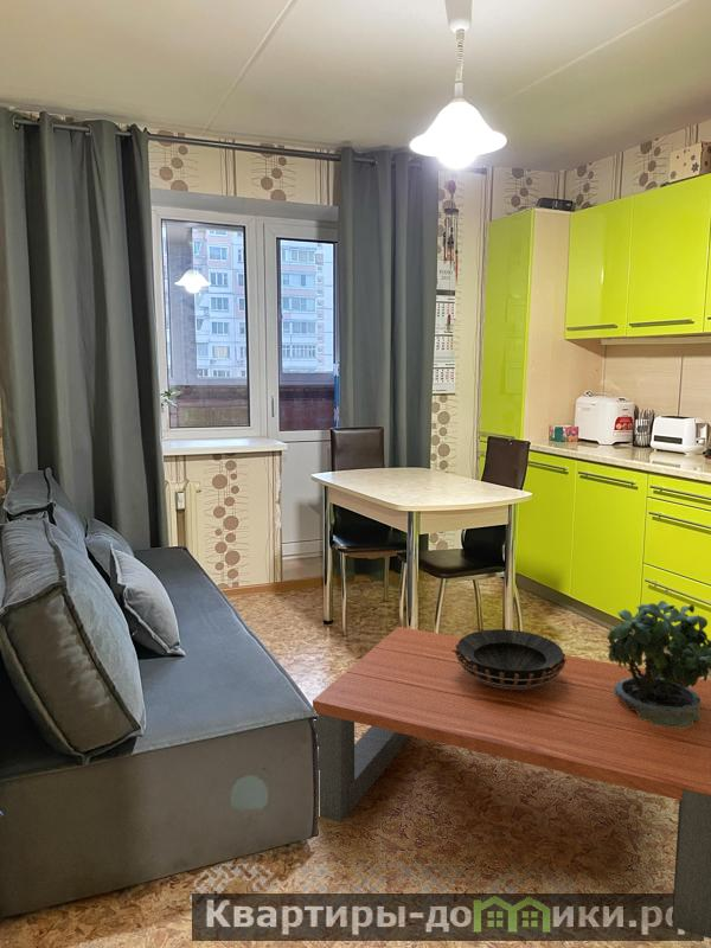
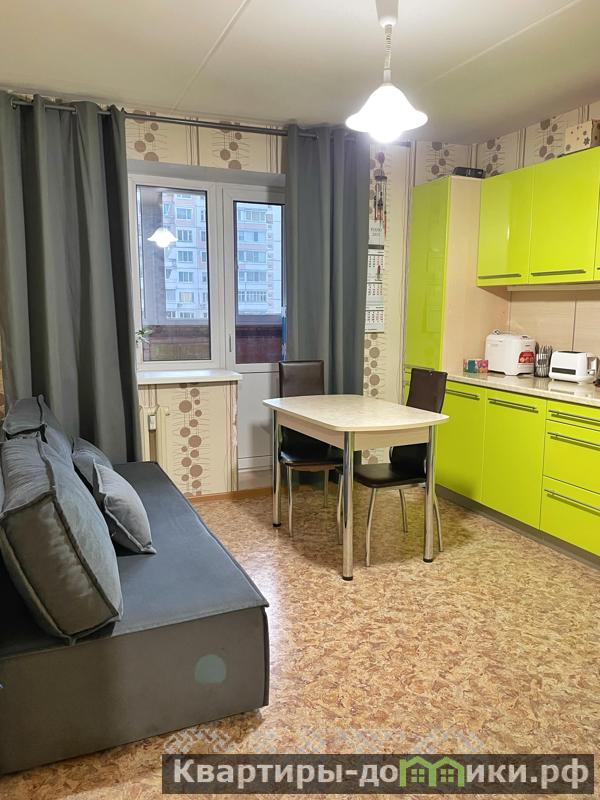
- potted plant [606,588,711,729]
- decorative bowl [453,628,566,690]
- coffee table [312,626,711,940]
